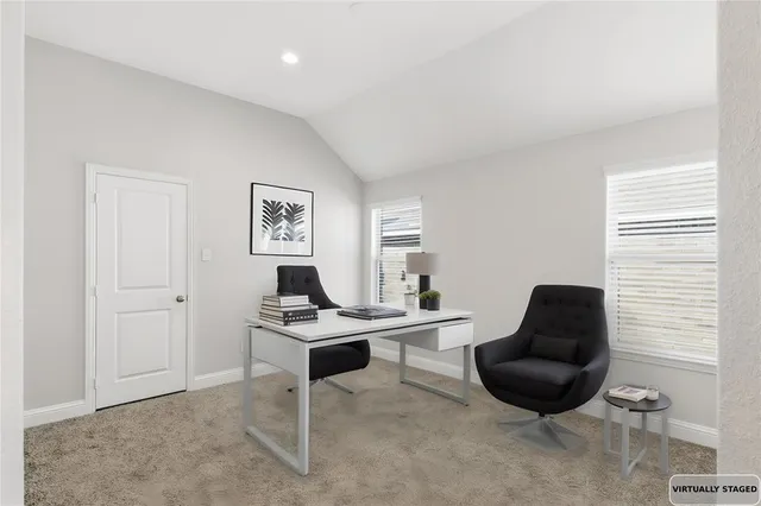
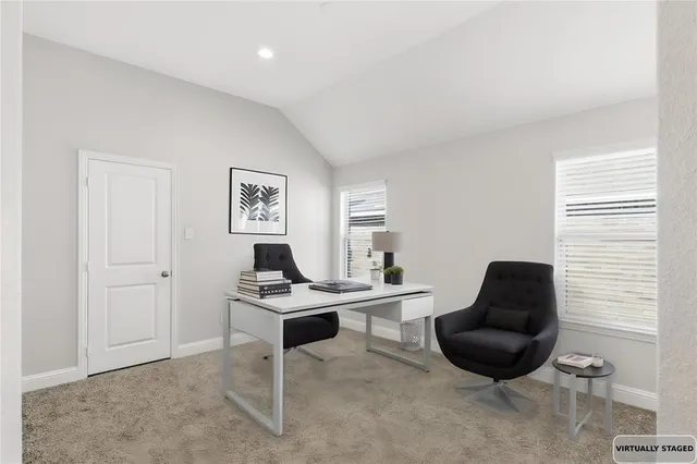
+ wastebasket [399,320,424,352]
